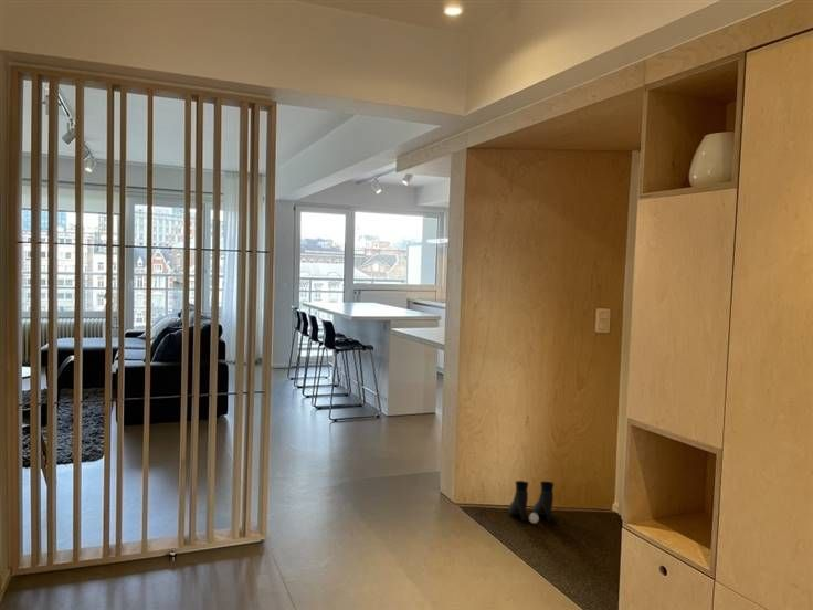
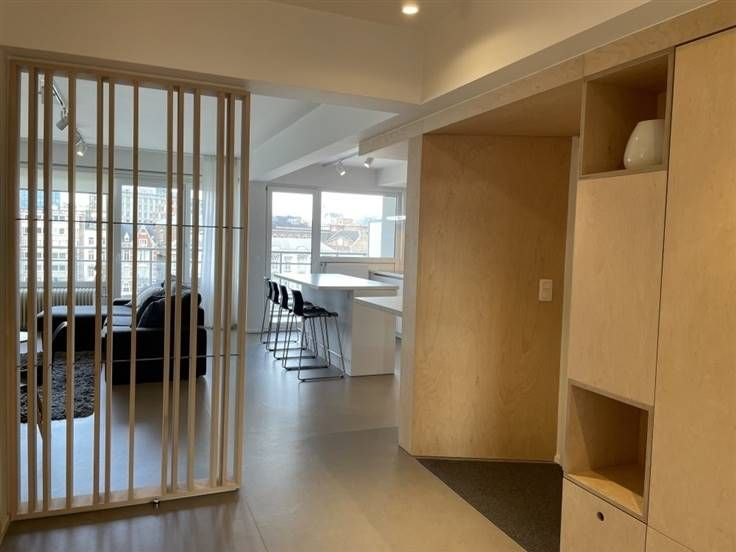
- boots [508,480,555,525]
